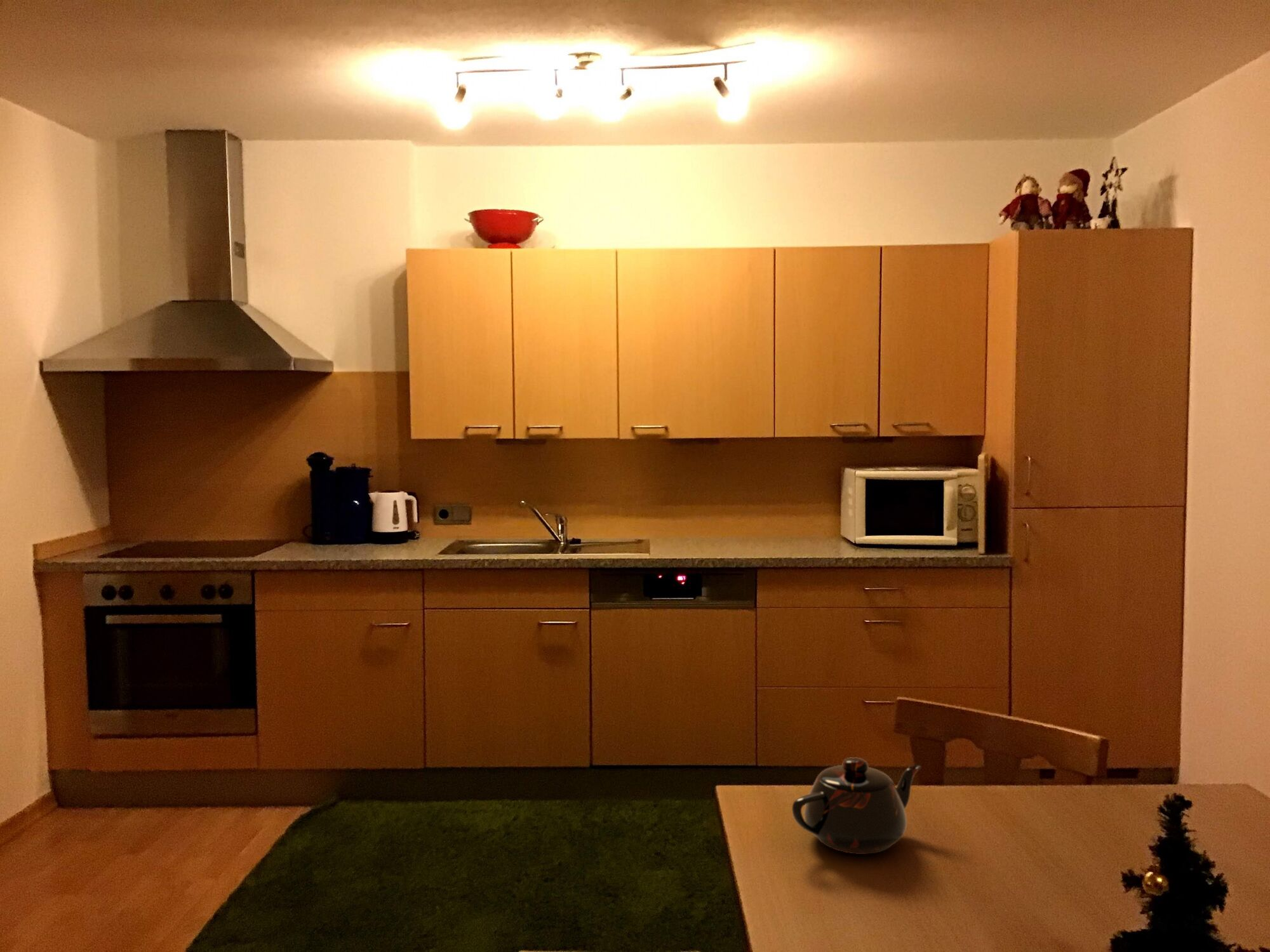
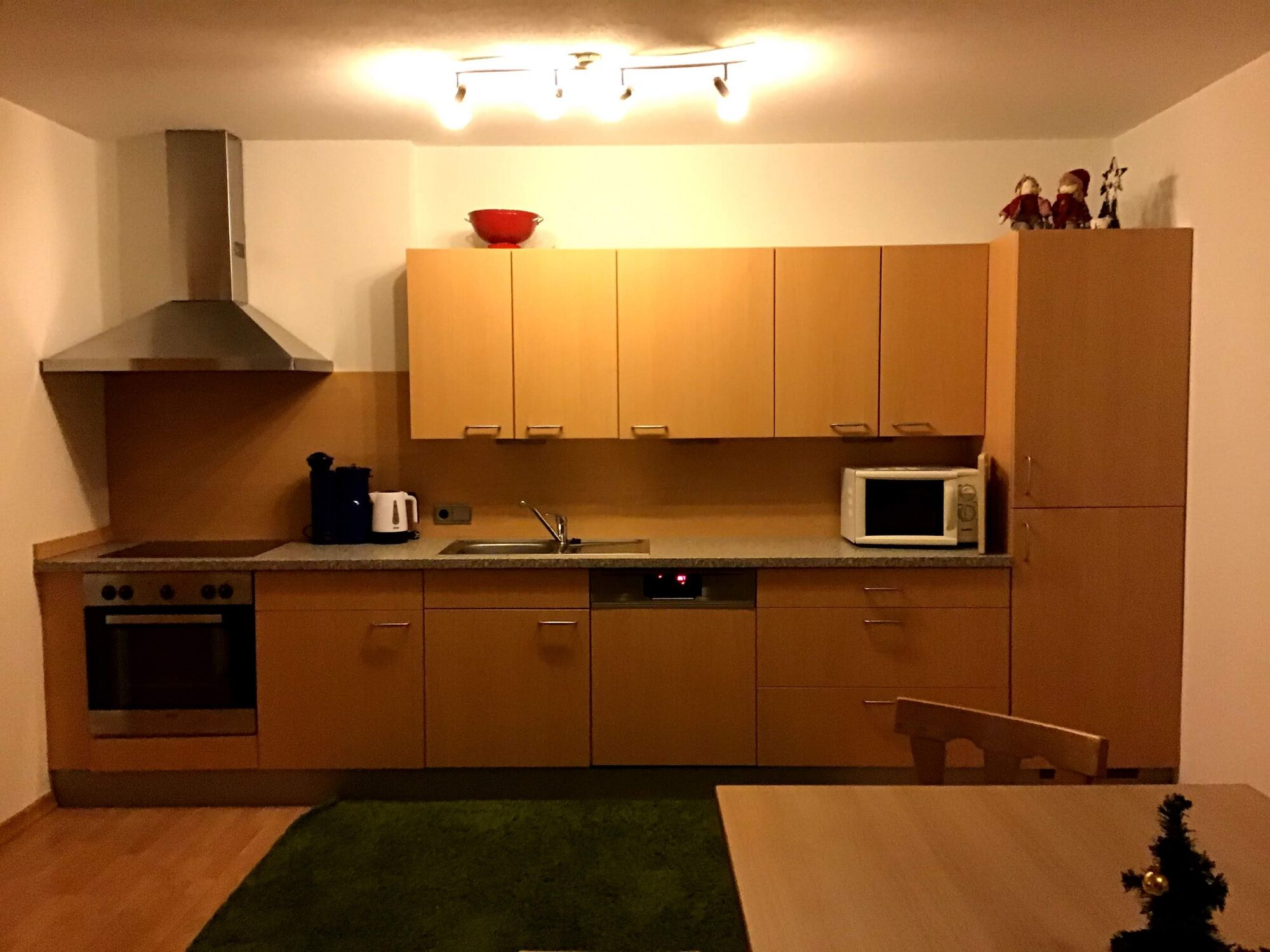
- teapot [791,757,921,855]
